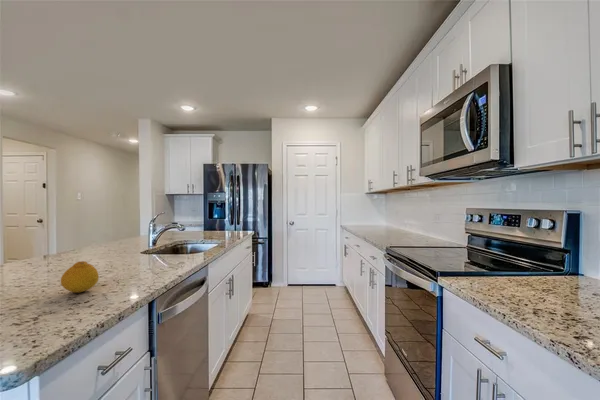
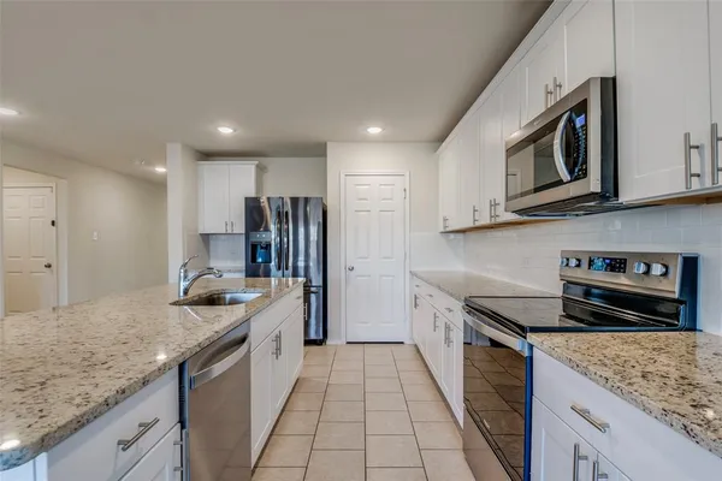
- fruit [60,260,100,294]
